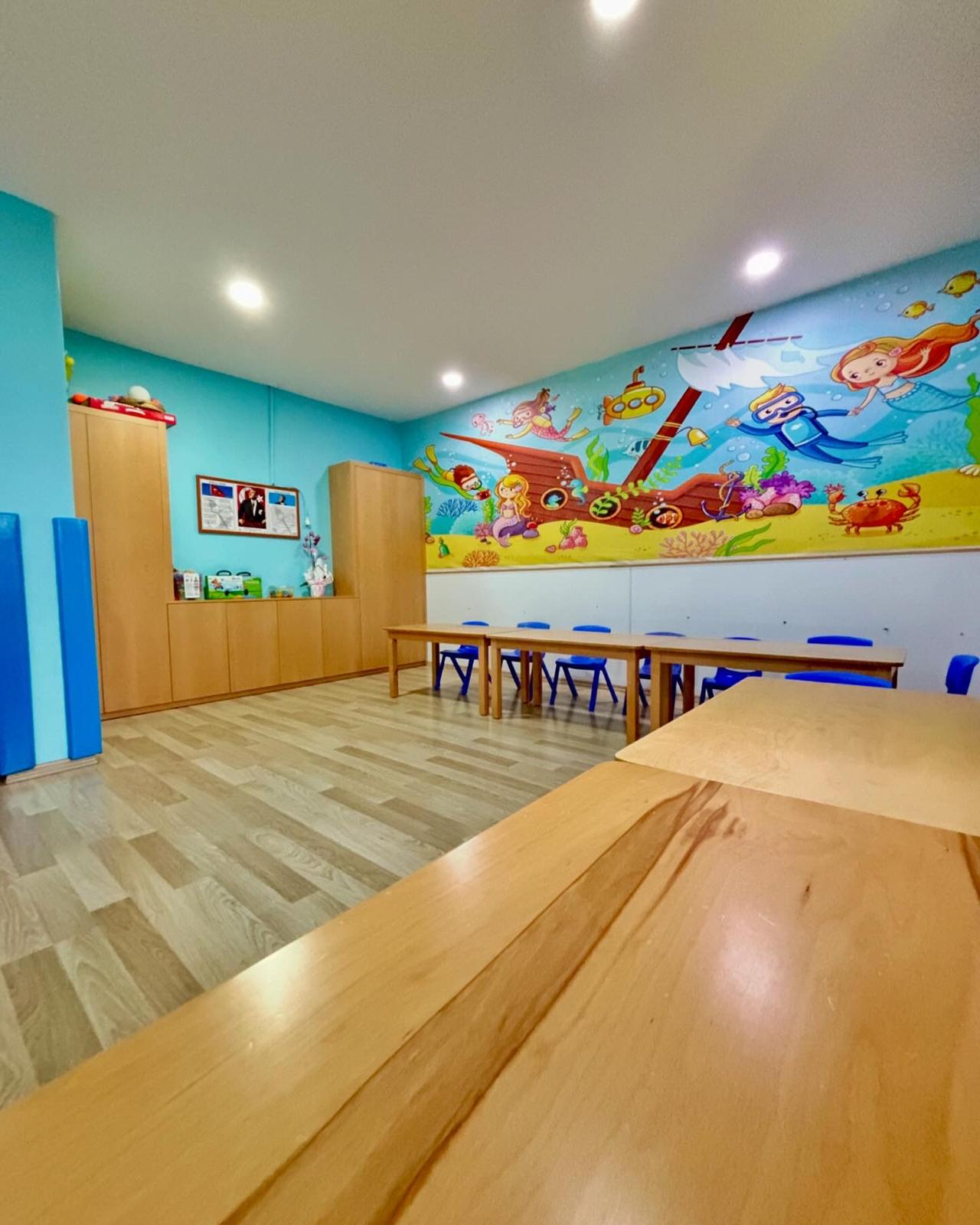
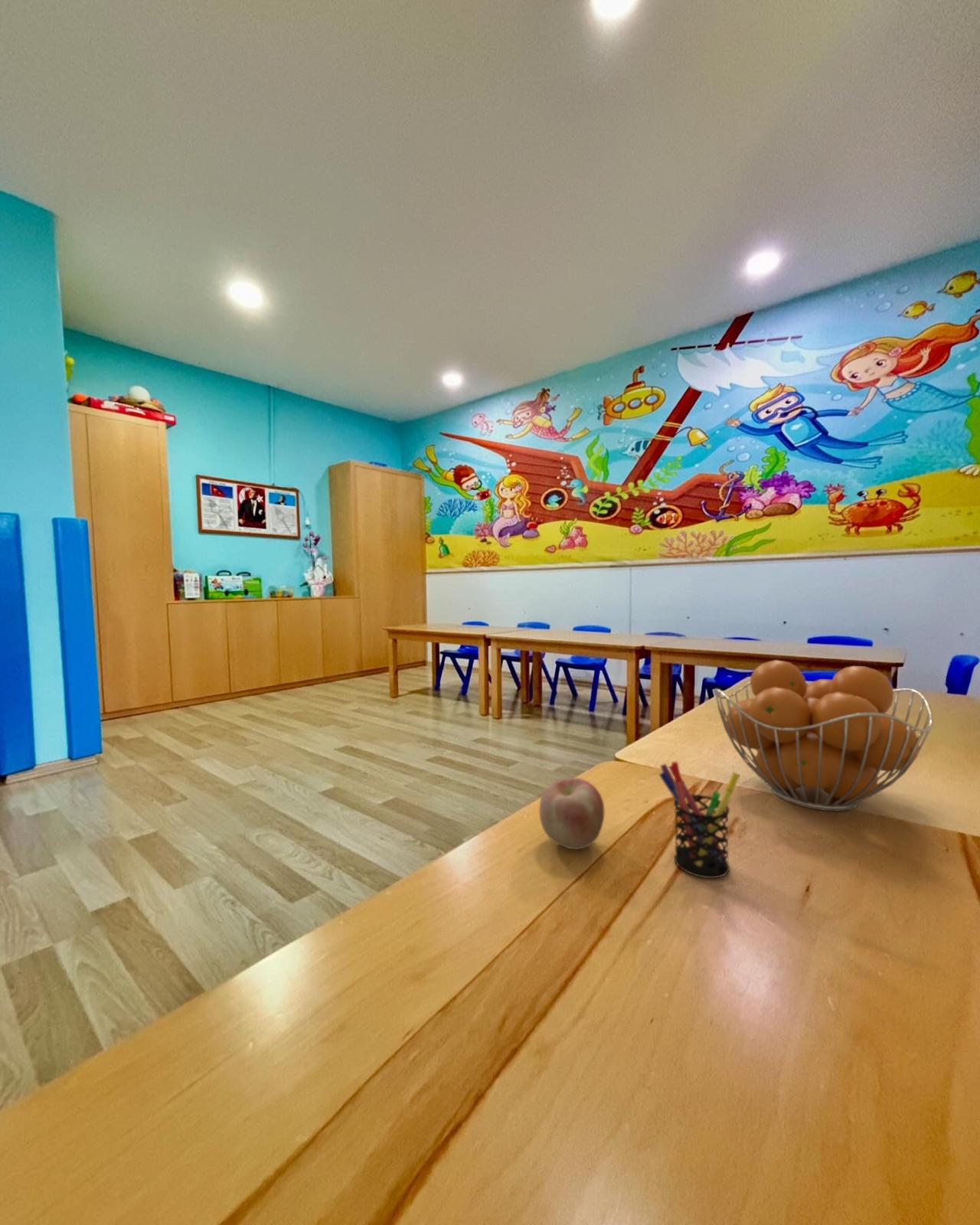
+ fruit basket [714,659,933,812]
+ apple [538,777,606,851]
+ pen holder [658,760,741,879]
